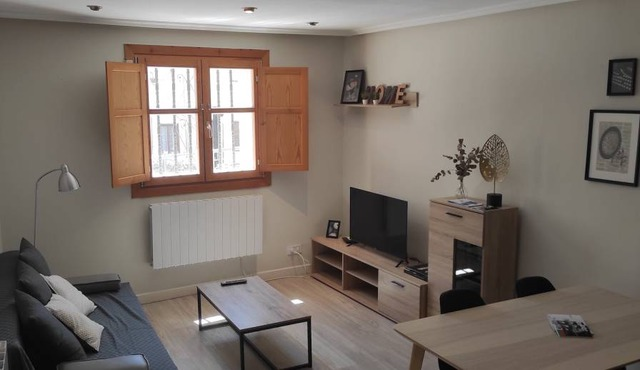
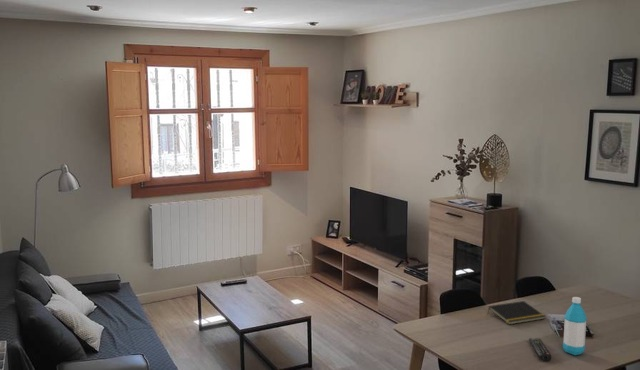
+ water bottle [562,296,588,356]
+ notepad [486,300,547,325]
+ remote control [528,337,552,362]
